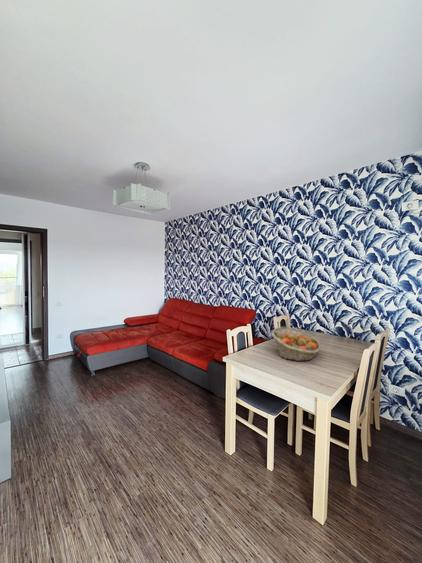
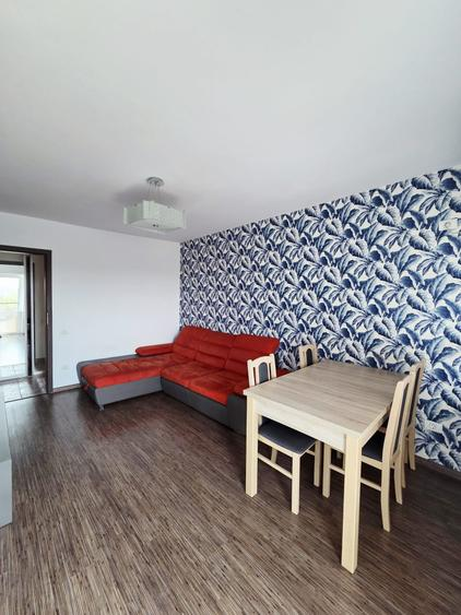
- fruit basket [270,326,322,362]
